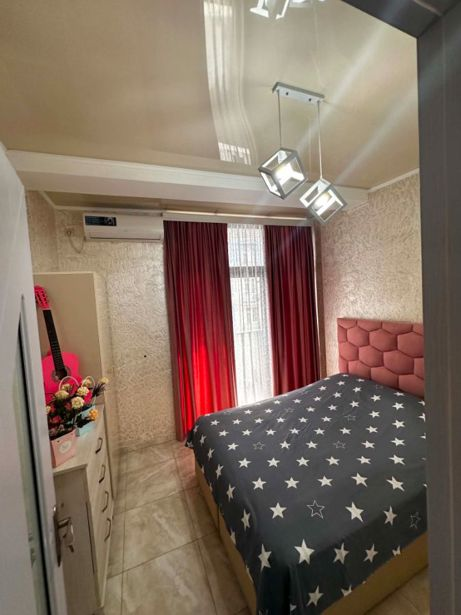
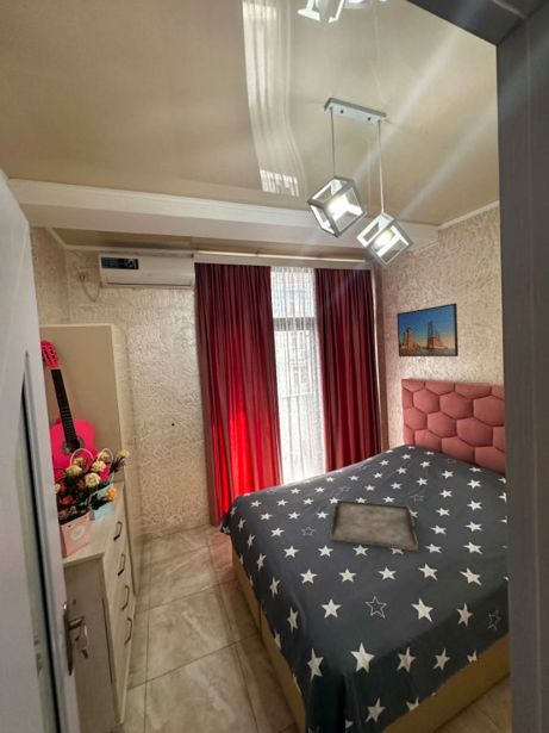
+ serving tray [329,499,419,552]
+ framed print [395,303,460,358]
